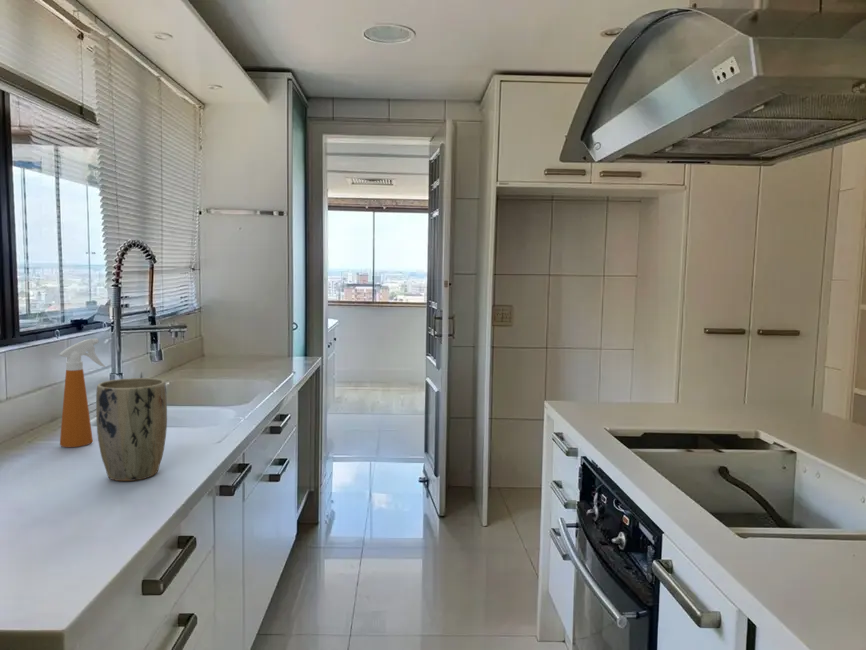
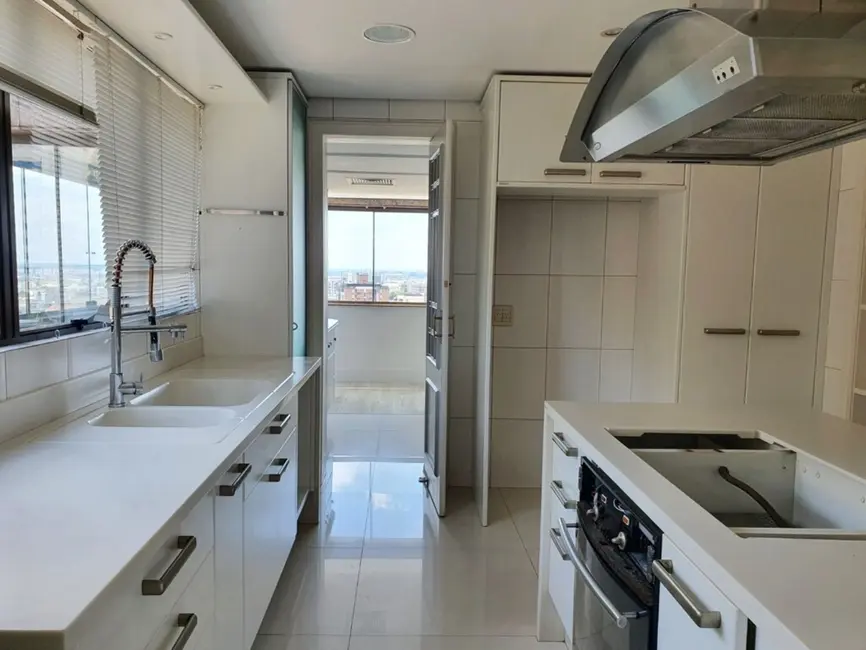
- plant pot [95,377,168,482]
- spray bottle [58,337,107,448]
